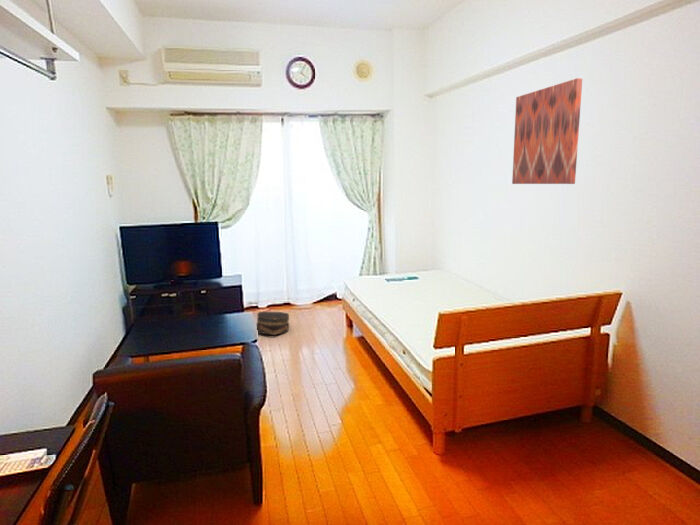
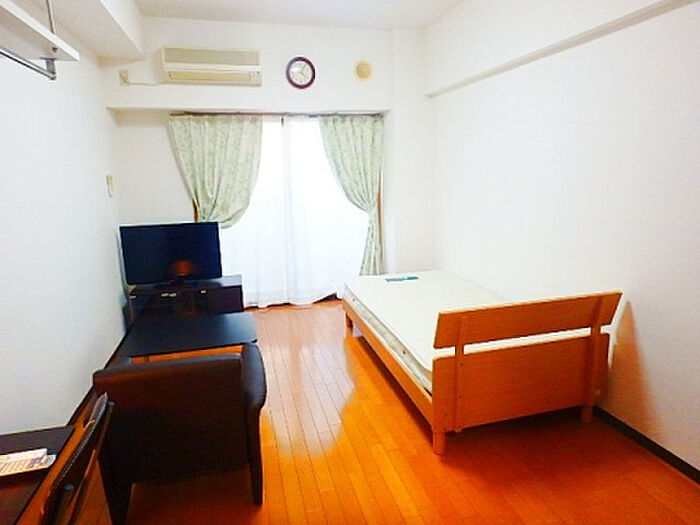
- wall art [511,77,583,185]
- hat box [256,311,290,336]
